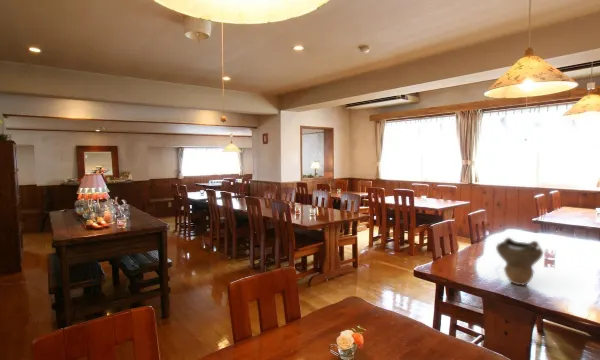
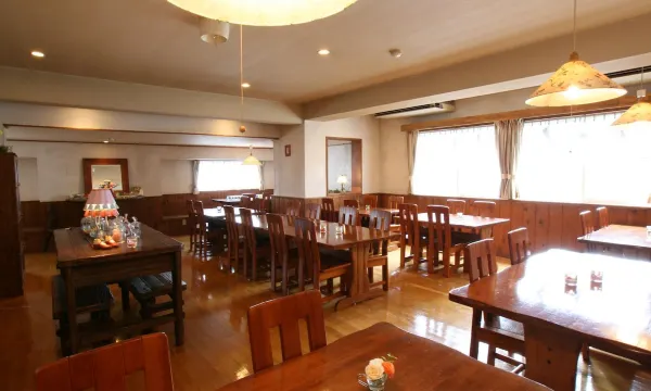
- decorative bowl [495,237,544,286]
